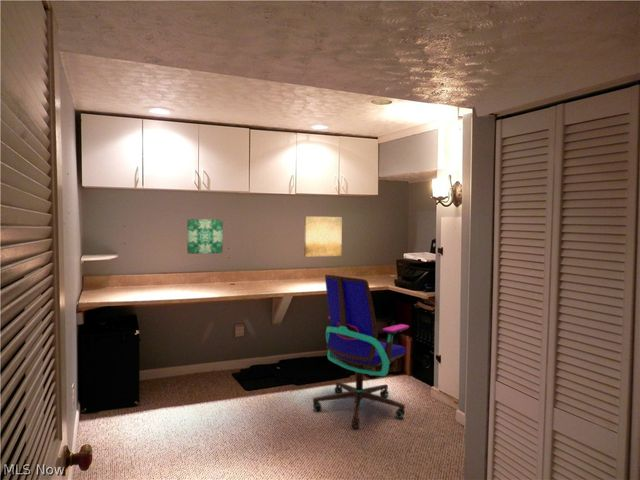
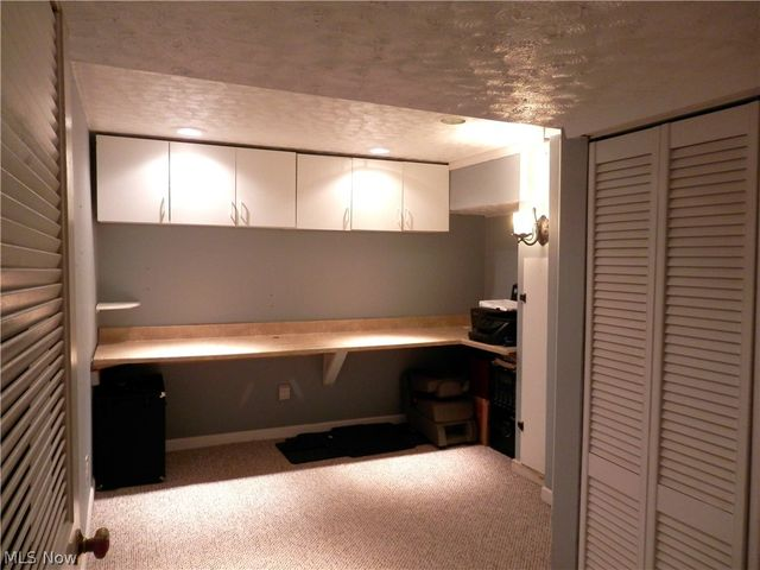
- office chair [312,274,410,429]
- wall art [303,215,343,258]
- wall art [186,218,224,255]
